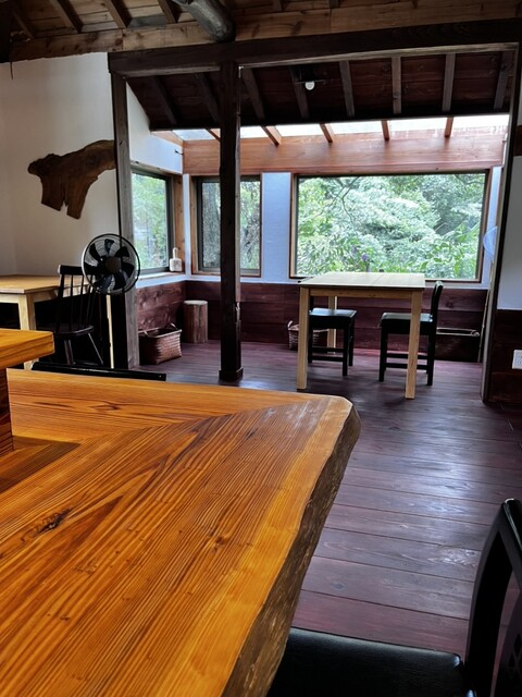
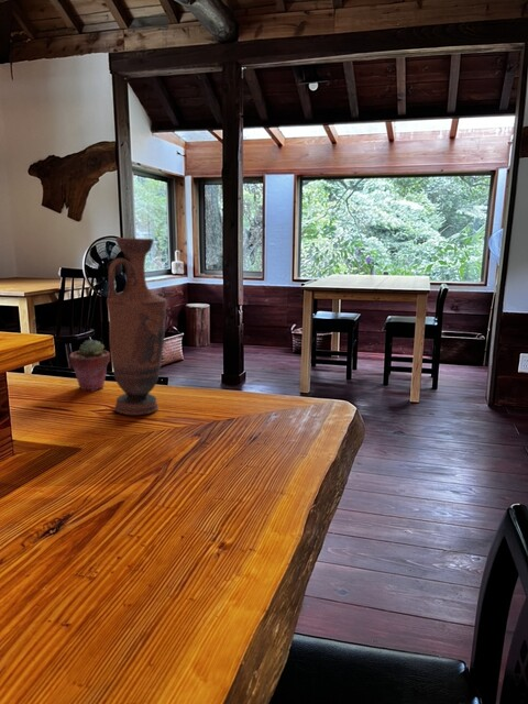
+ vase [106,237,168,416]
+ potted succulent [68,338,111,393]
